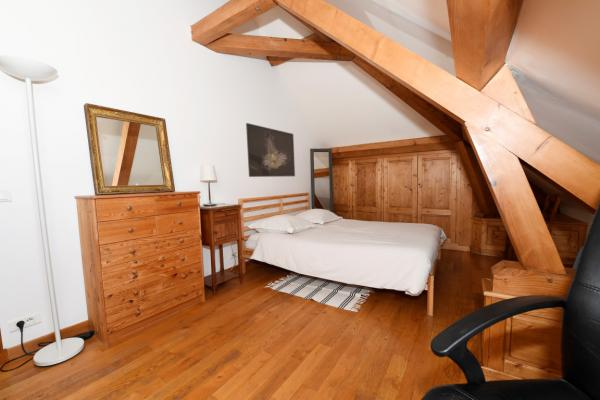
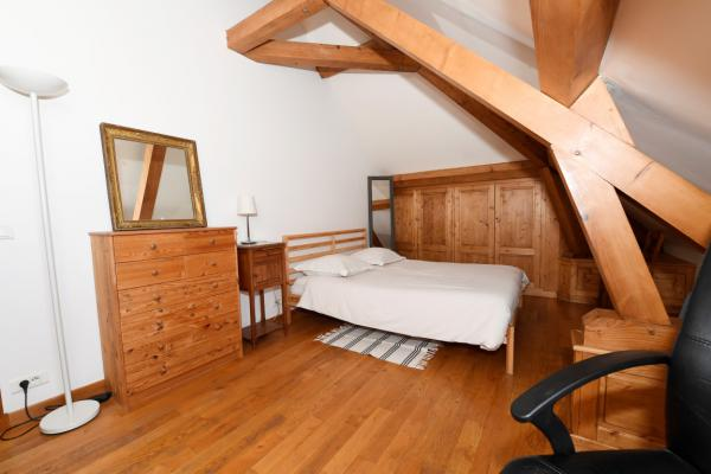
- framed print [245,122,296,178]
